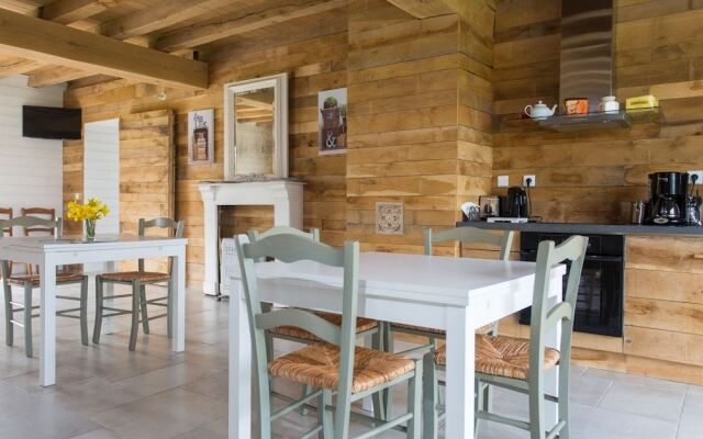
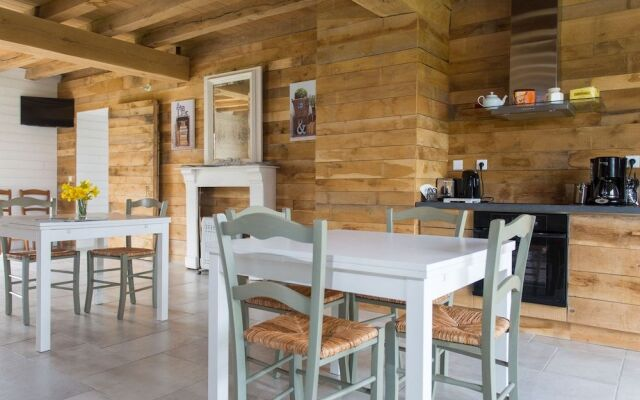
- wall ornament [375,201,405,237]
